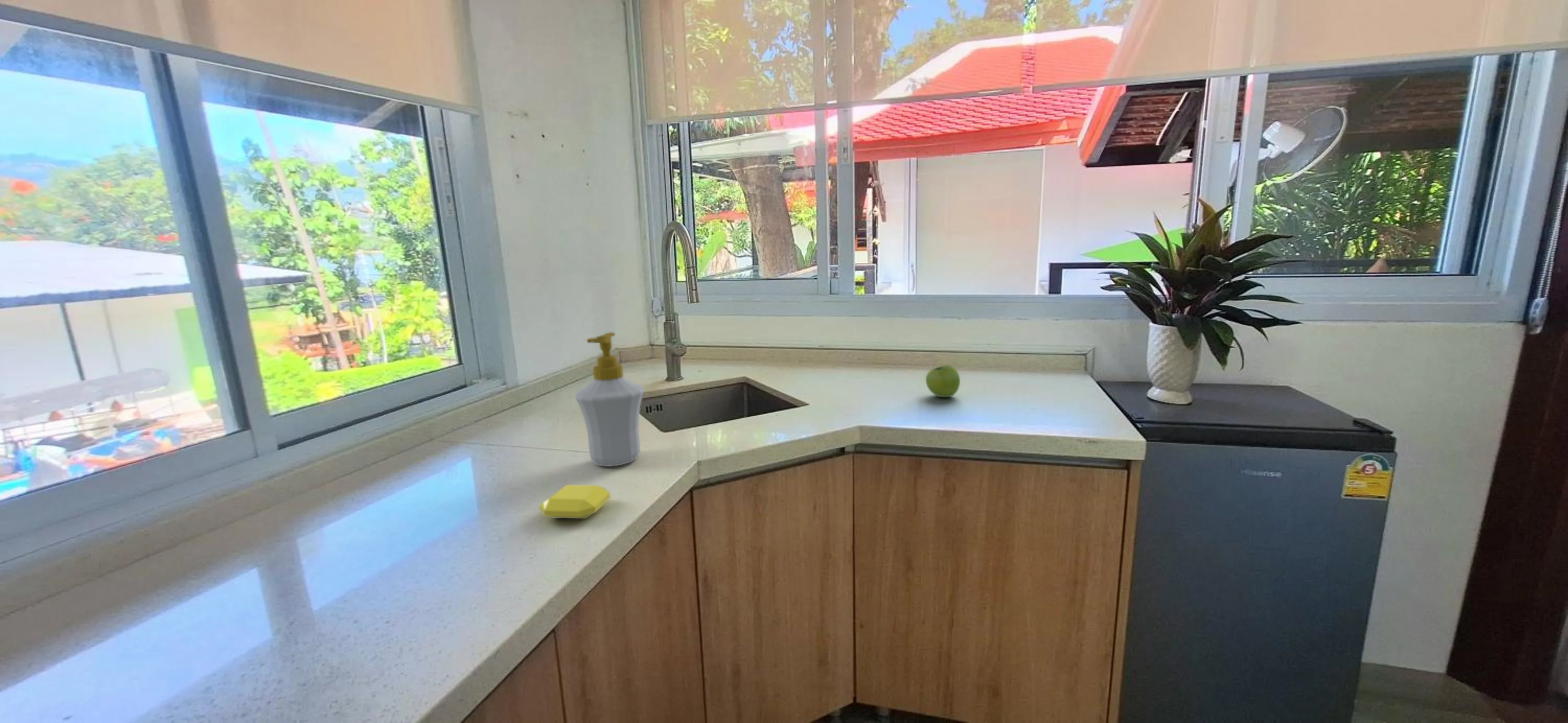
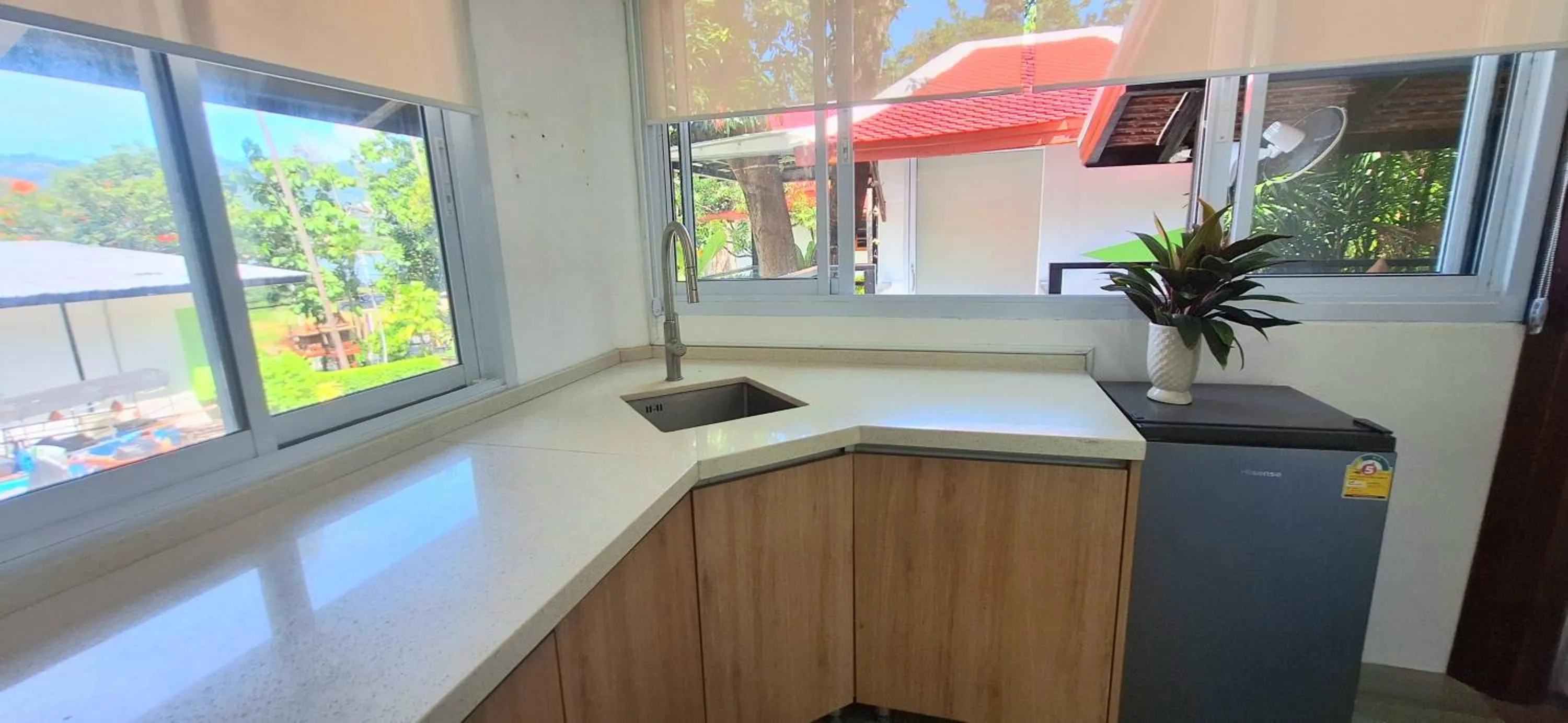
- soap bottle [574,332,645,467]
- soap bar [539,484,611,519]
- fruit [925,365,961,398]
